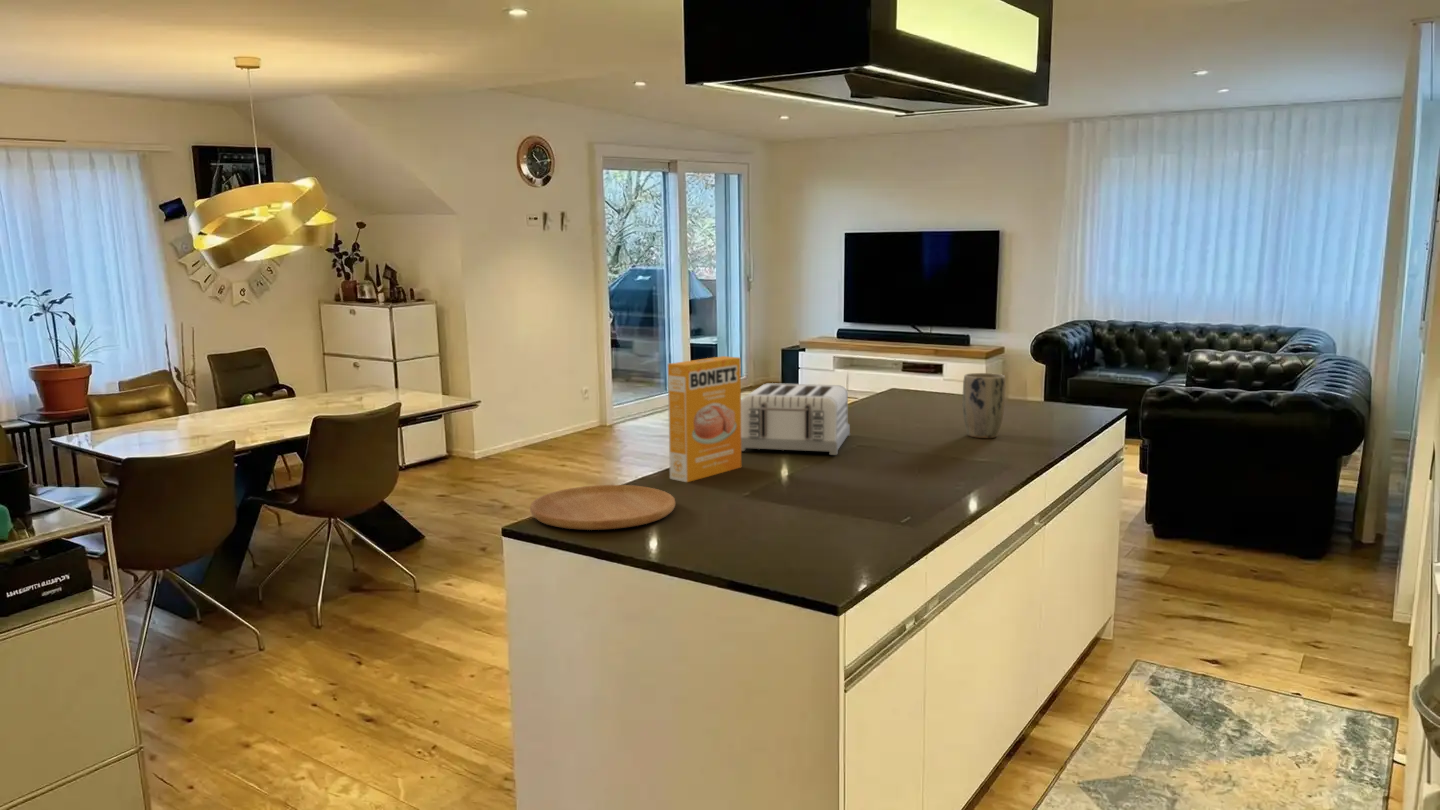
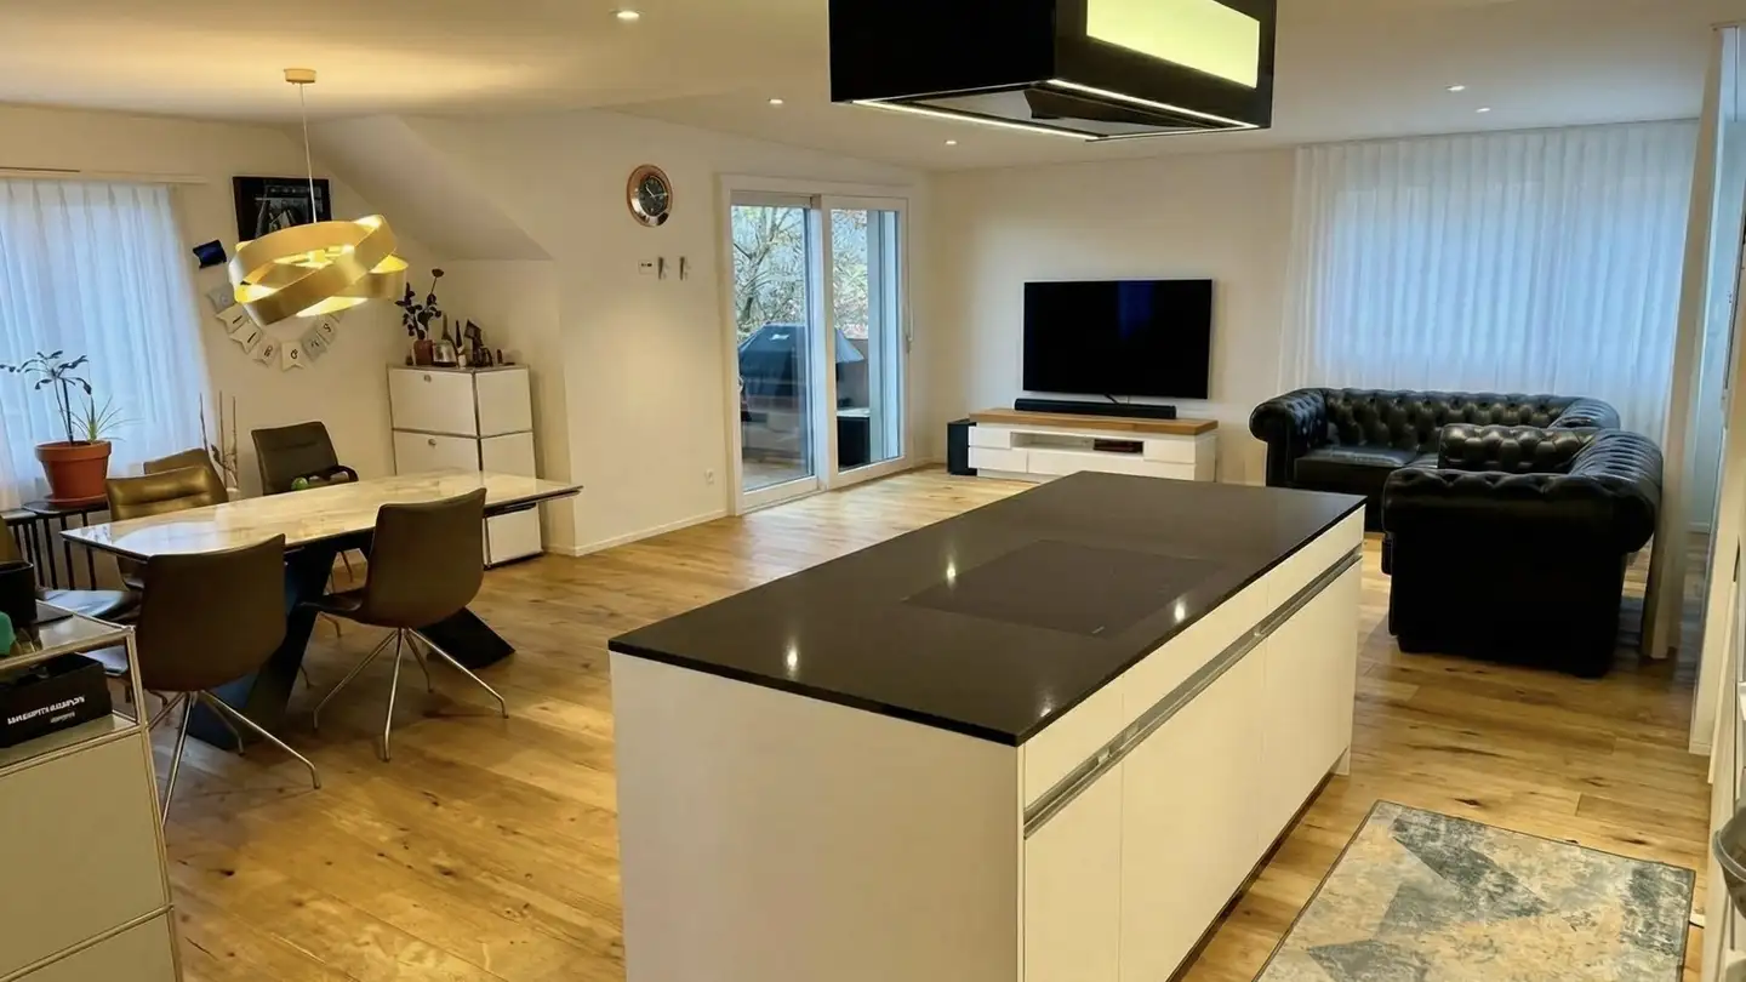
- toaster [741,382,851,456]
- plant pot [962,372,1006,439]
- cutting board [529,484,676,531]
- cereal box [667,355,742,483]
